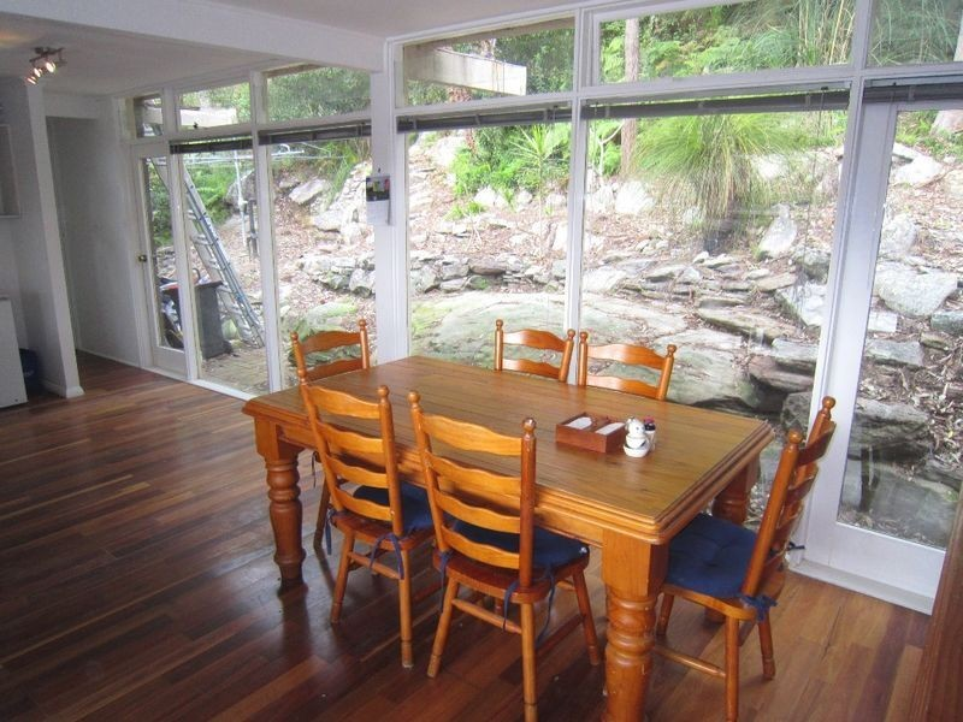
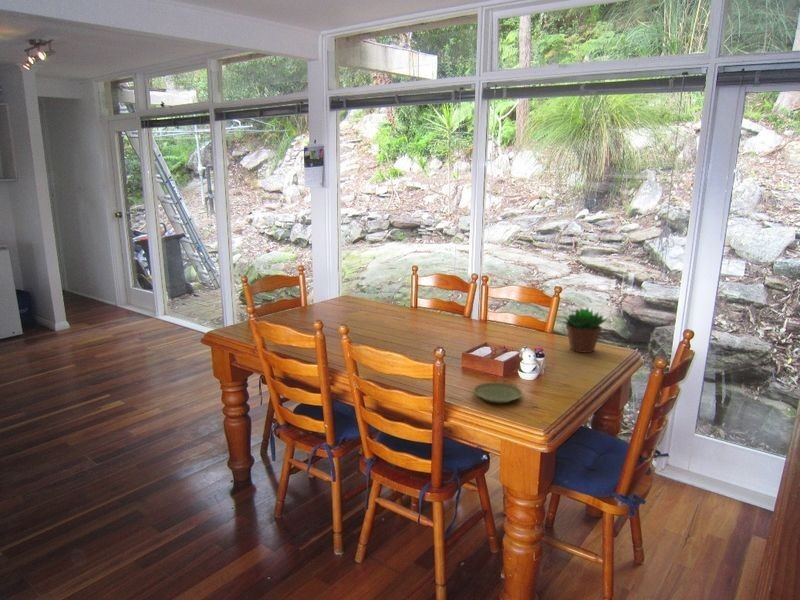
+ succulent plant [560,307,609,354]
+ plate [472,382,523,404]
